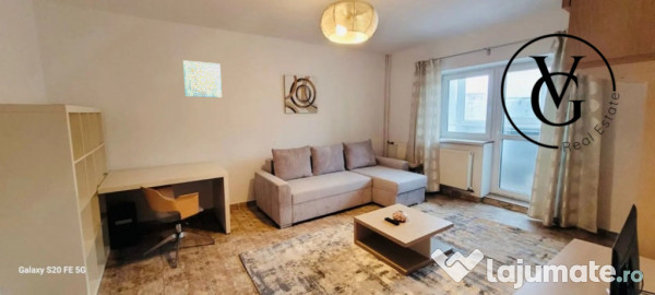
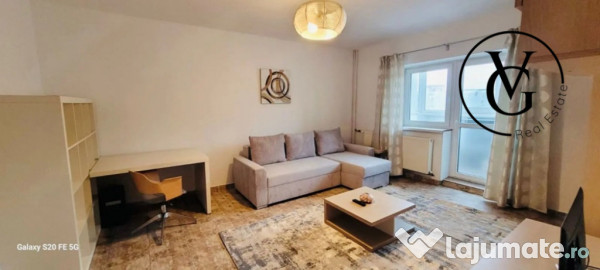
- wall art [181,59,223,98]
